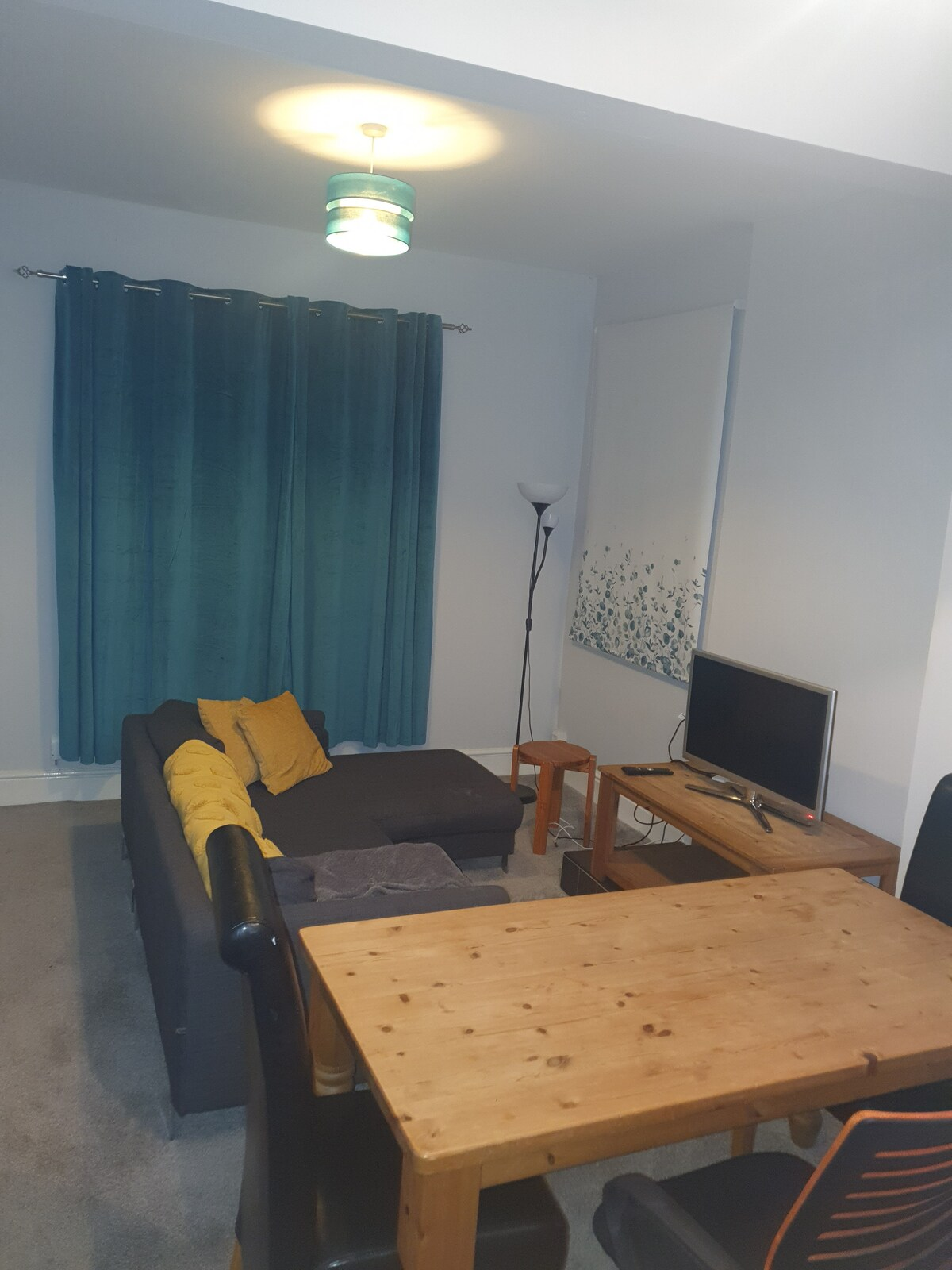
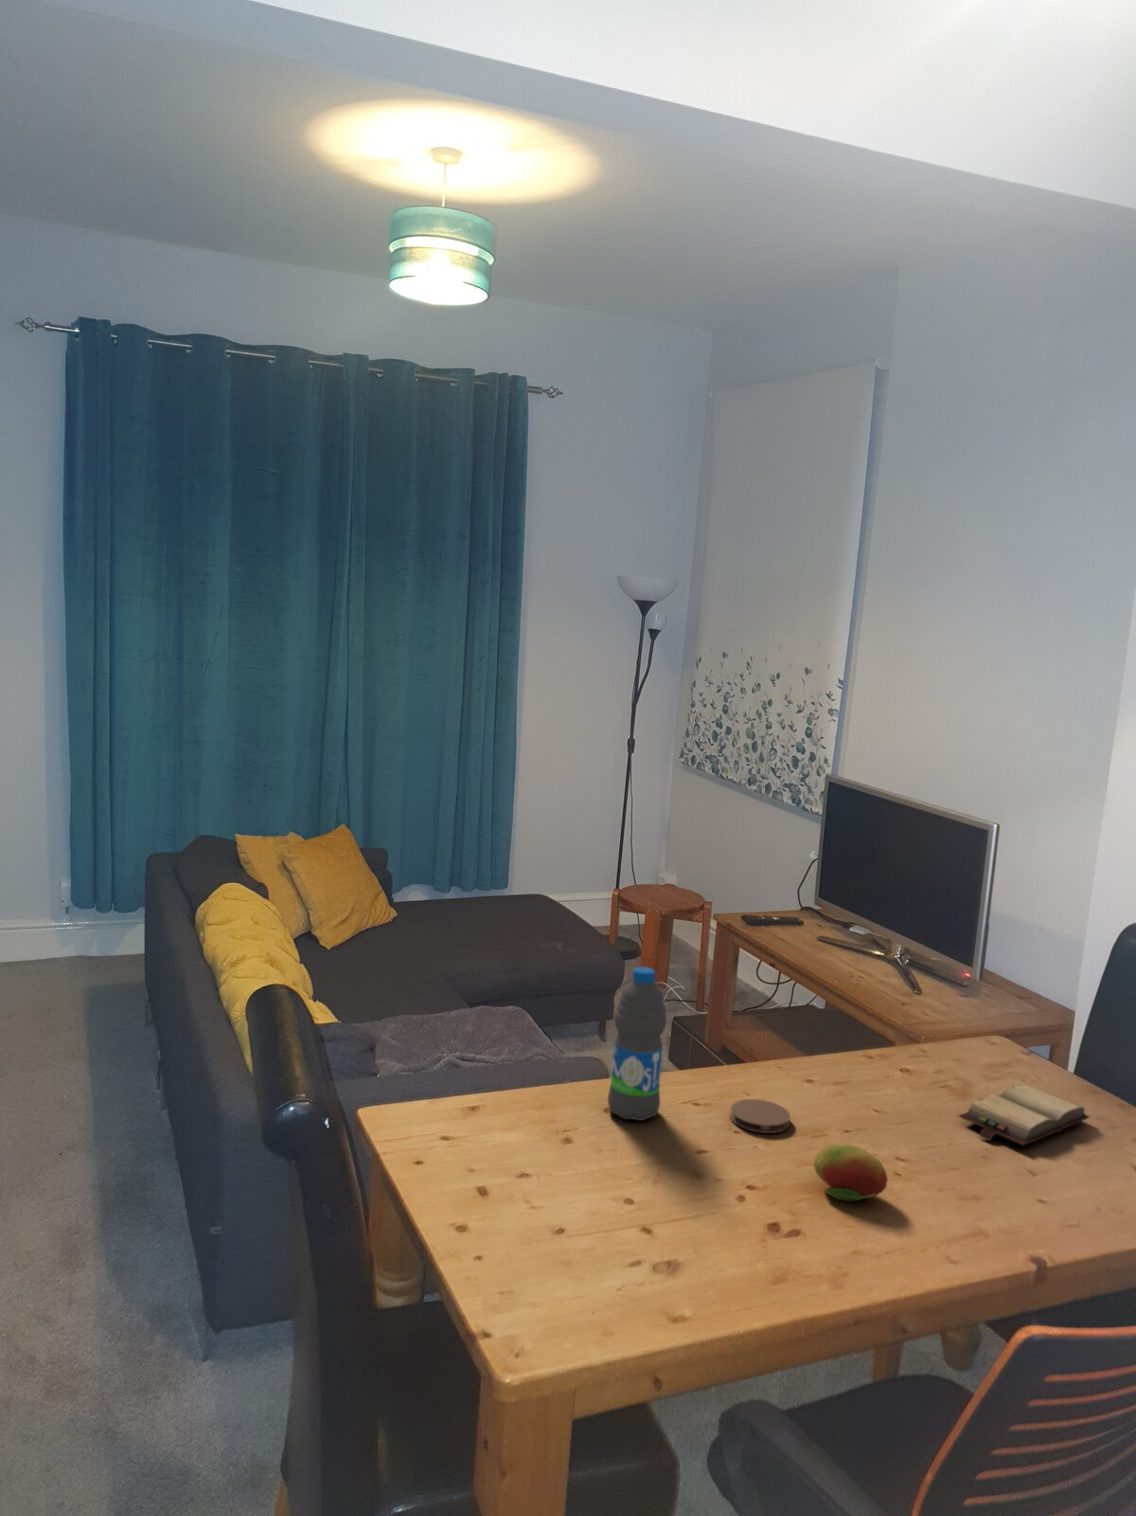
+ water bottle [607,967,667,1122]
+ hardback book [958,1083,1091,1146]
+ fruit [813,1142,889,1202]
+ coaster [729,1098,791,1134]
